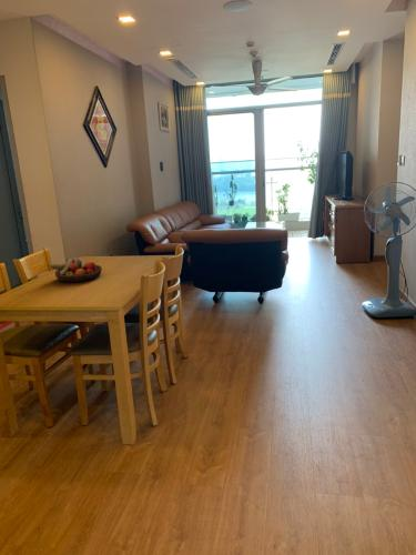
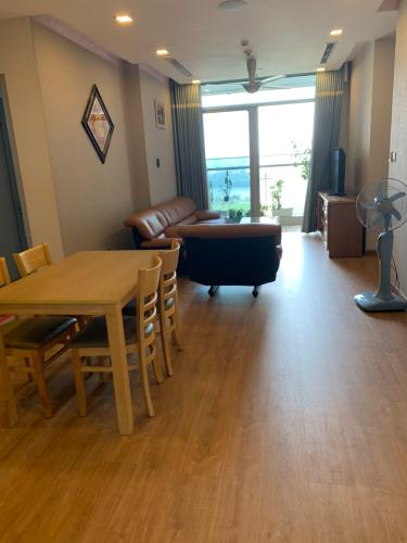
- fruit bowl [48,256,103,283]
